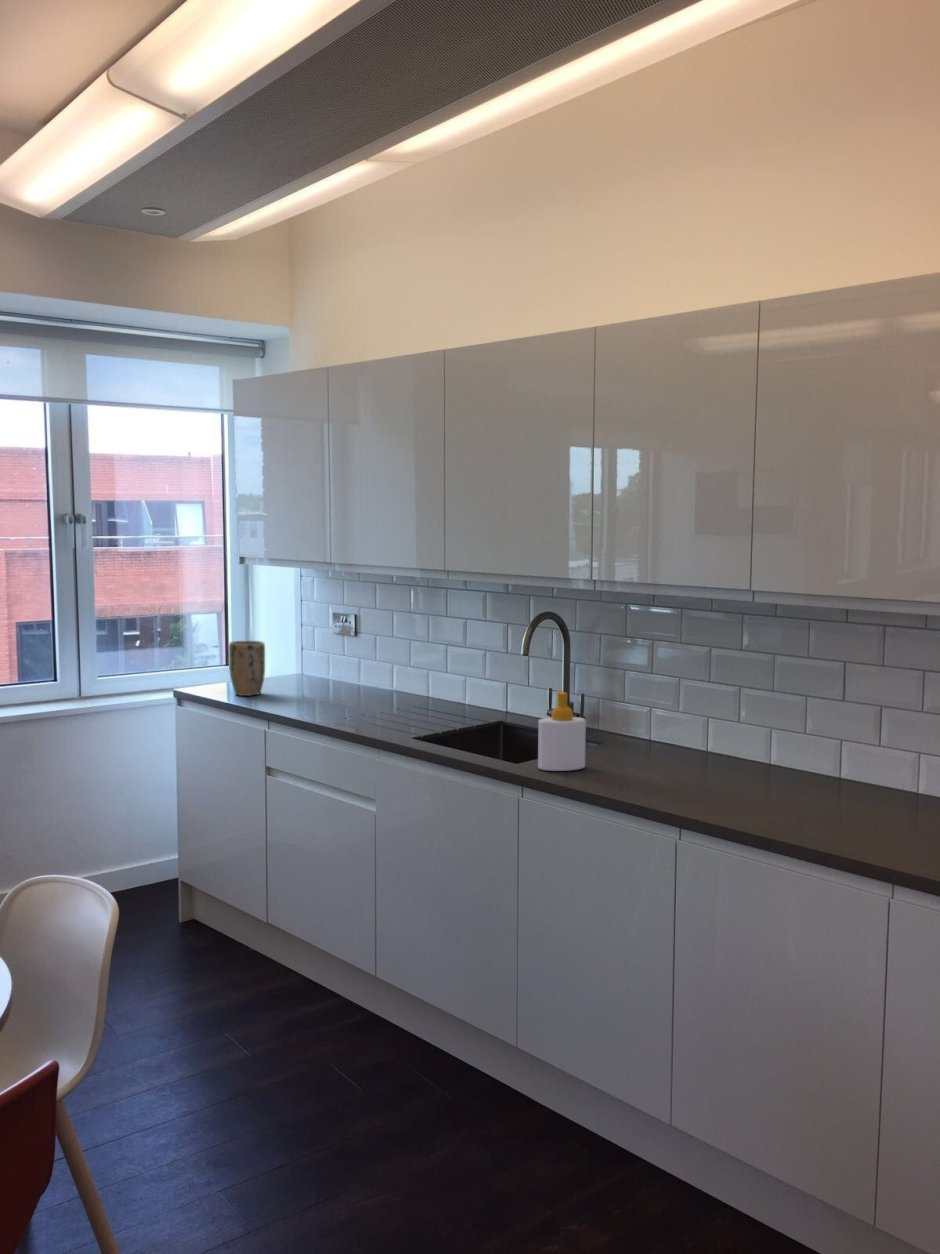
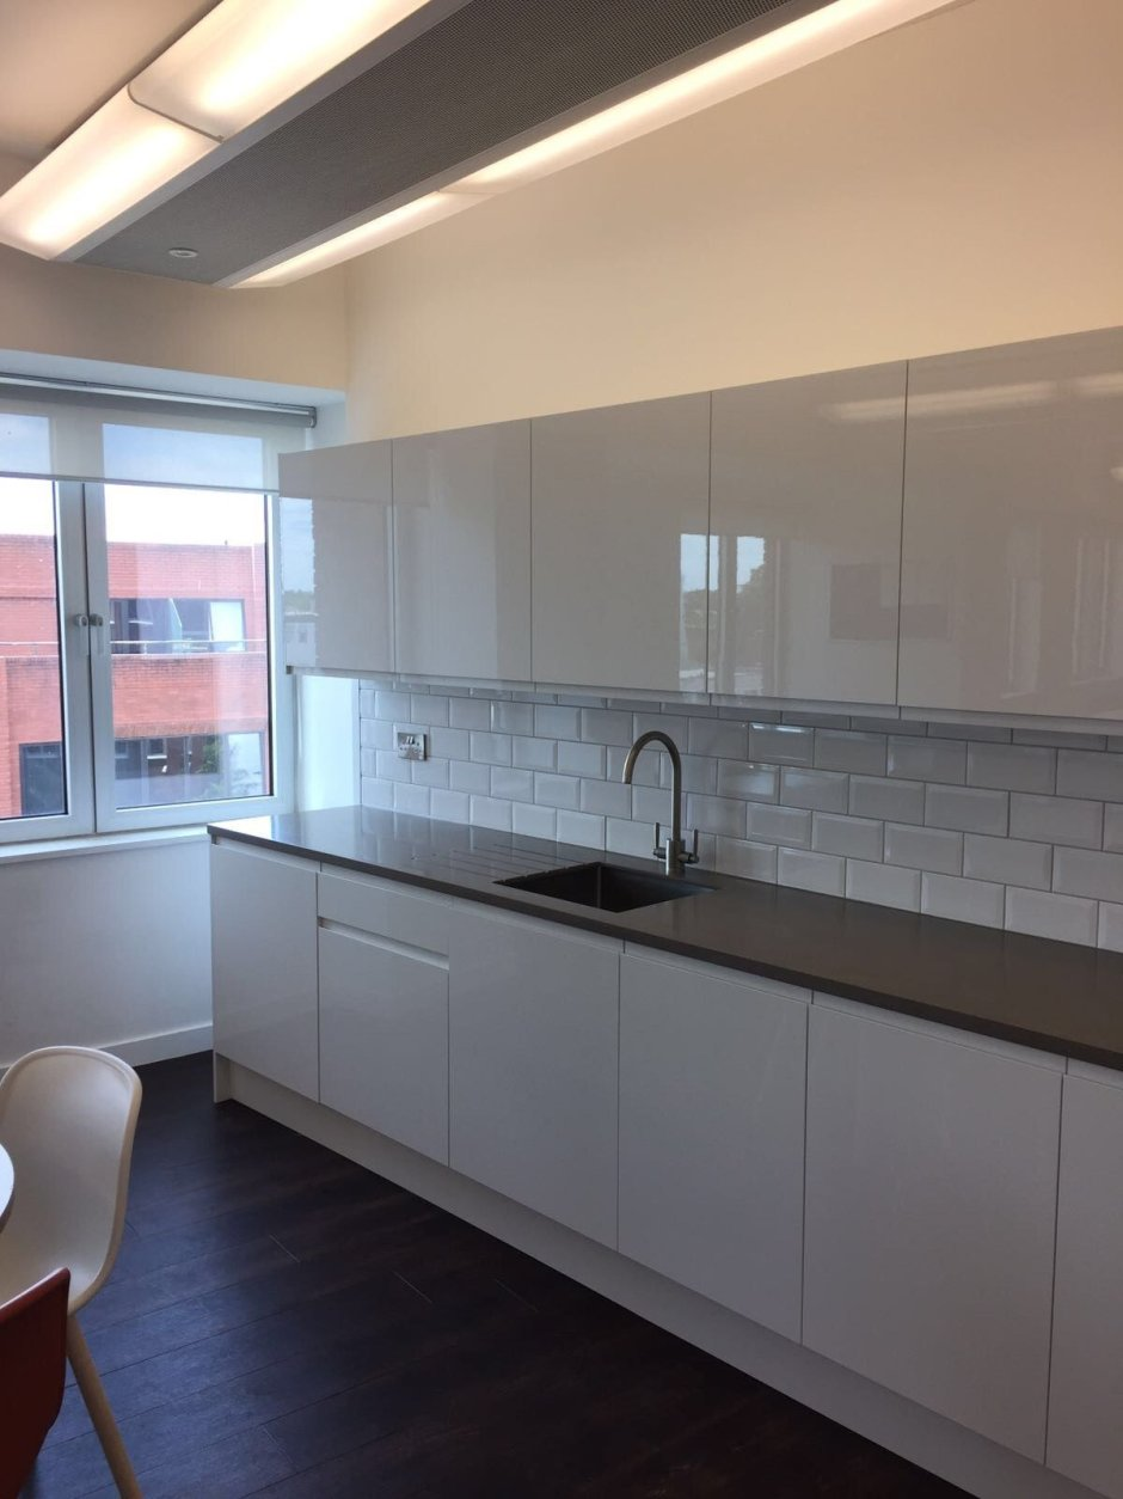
- plant pot [228,640,266,697]
- soap bottle [537,690,587,772]
